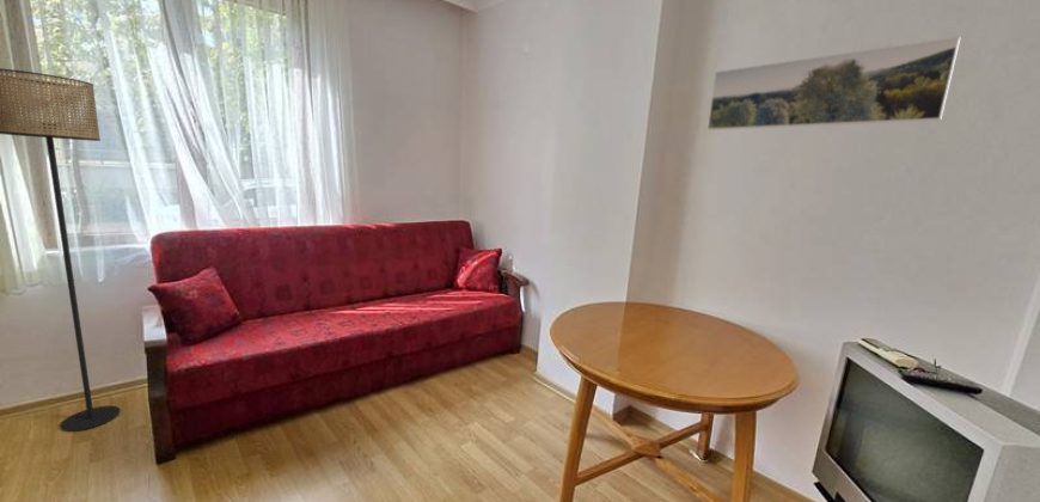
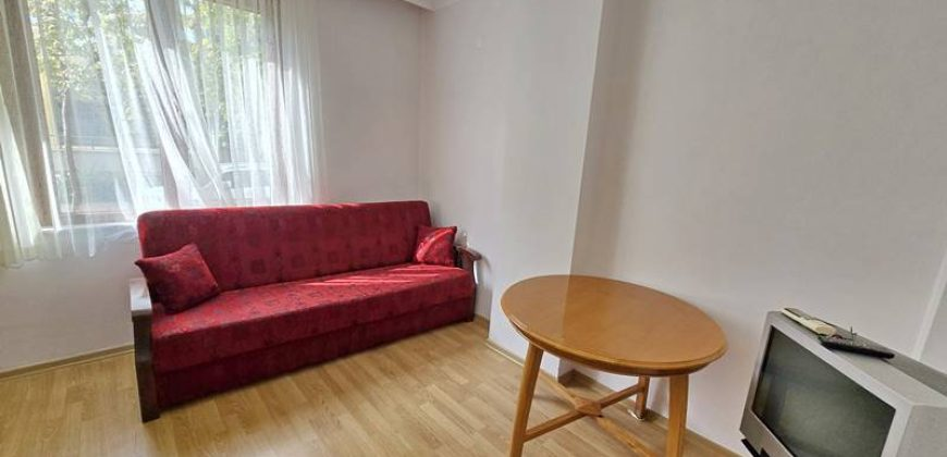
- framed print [706,35,961,131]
- floor lamp [0,67,121,433]
